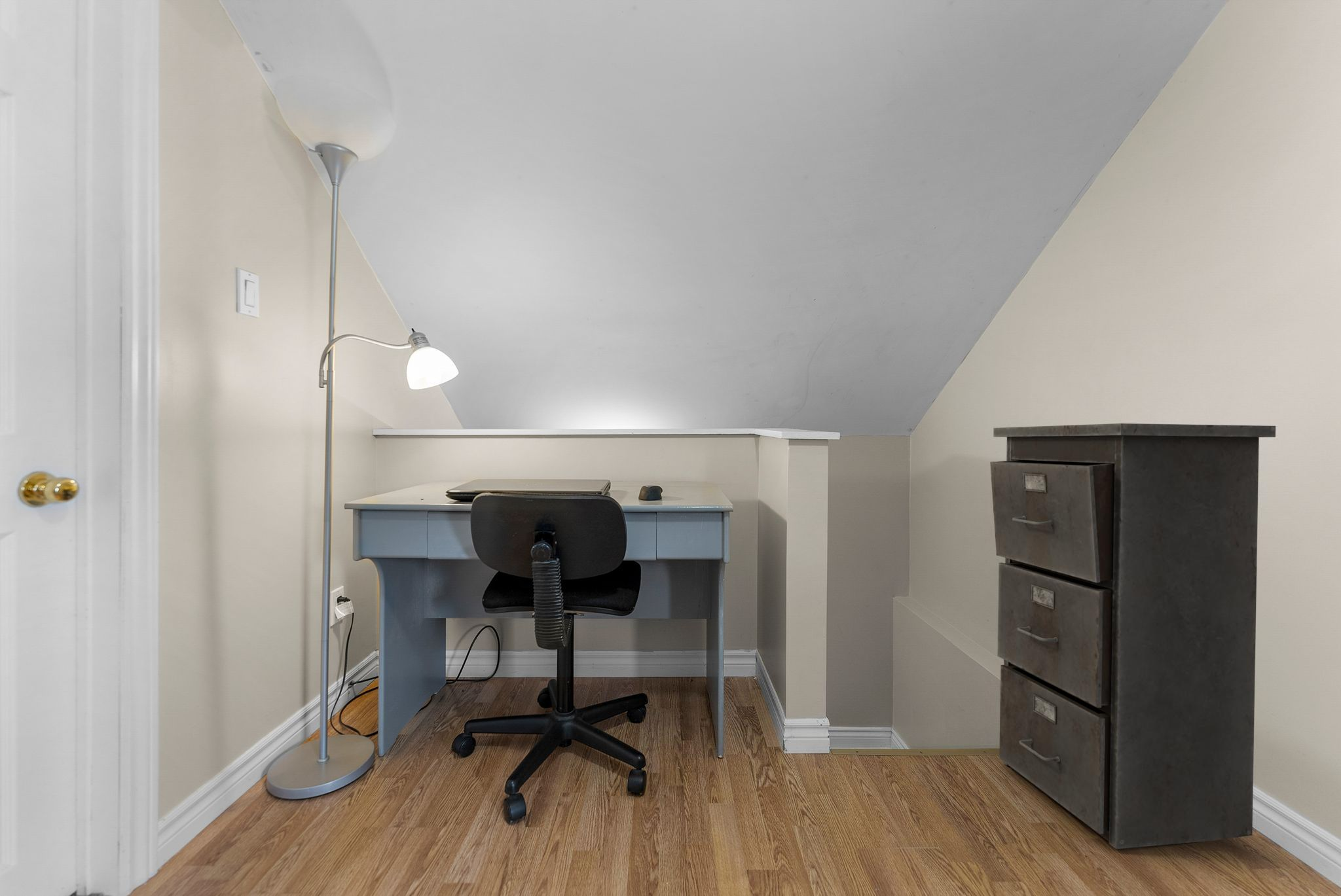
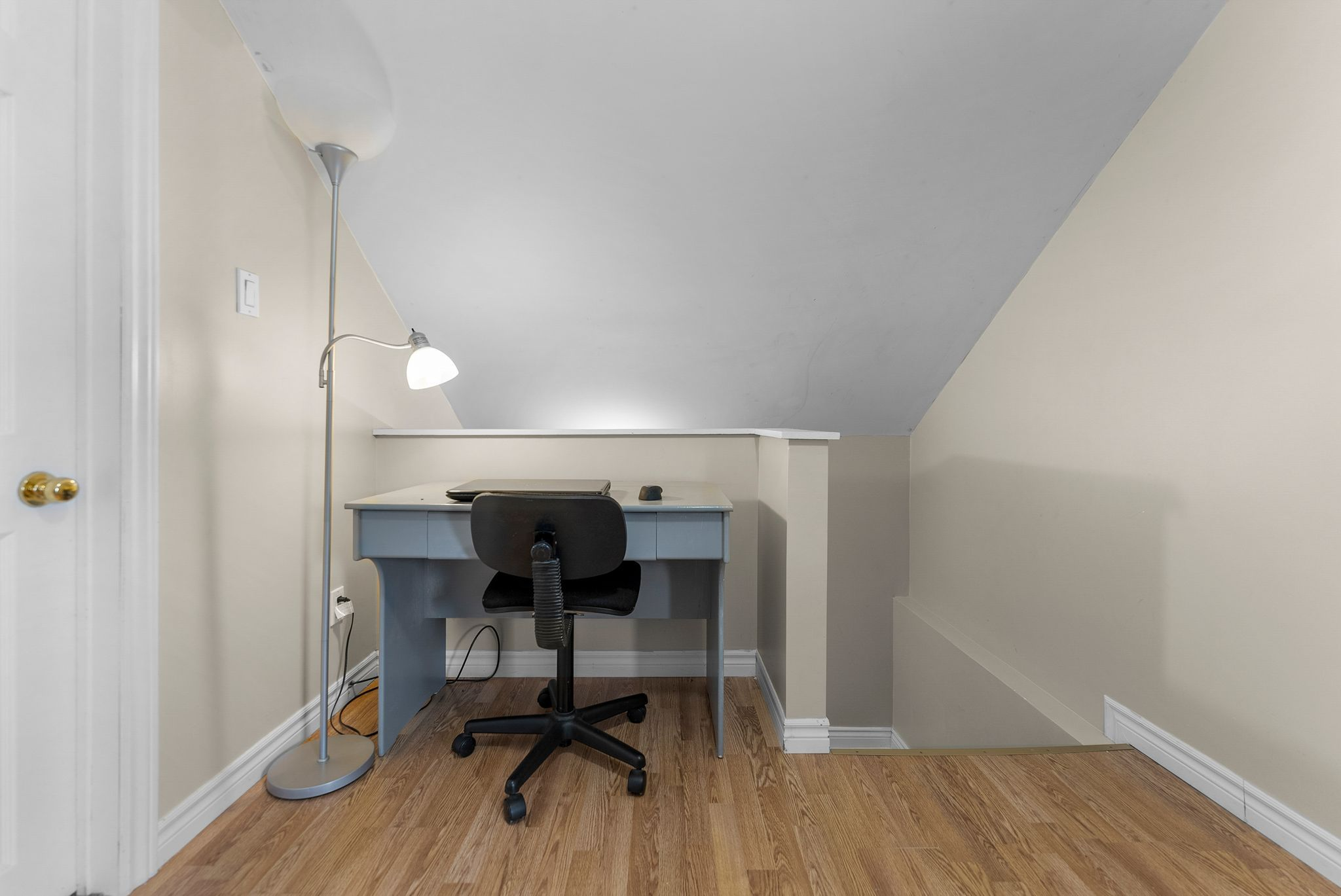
- filing cabinet [989,423,1276,850]
